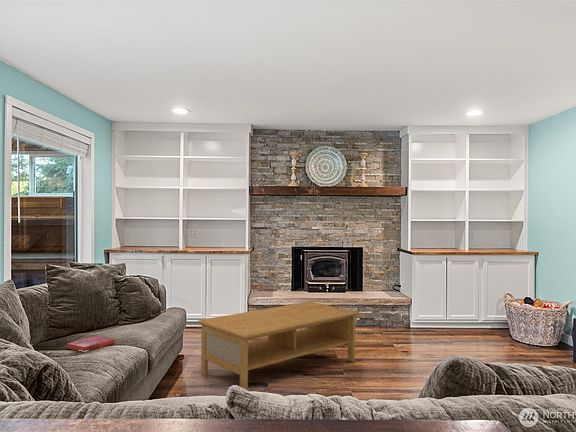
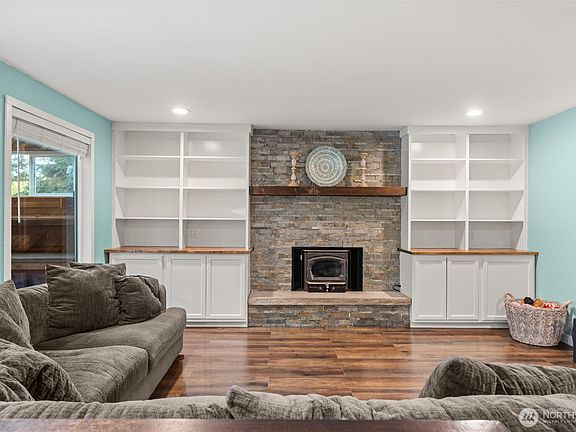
- hardback book [67,334,116,352]
- coffee table [197,301,360,390]
